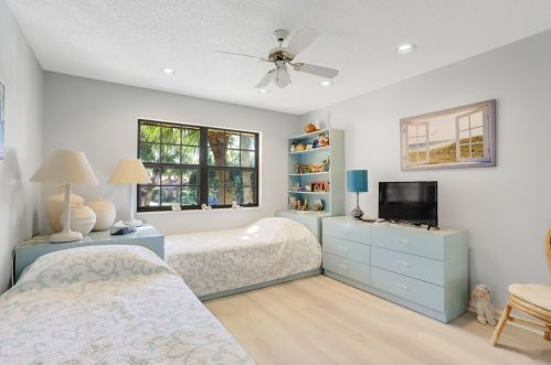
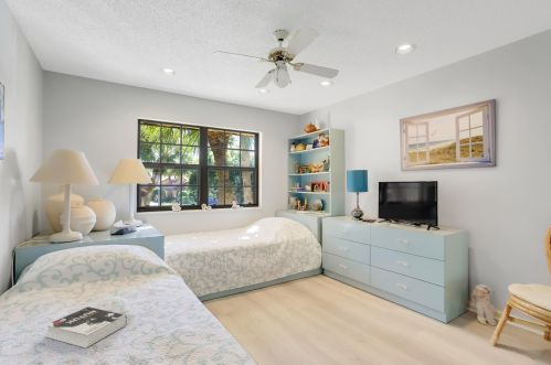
+ book [45,305,128,350]
